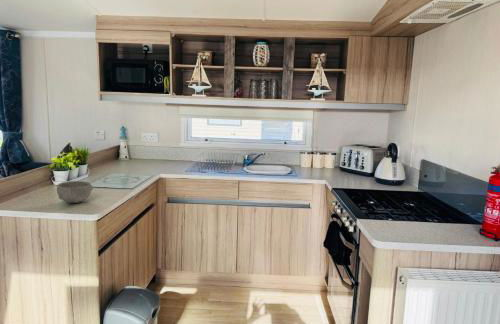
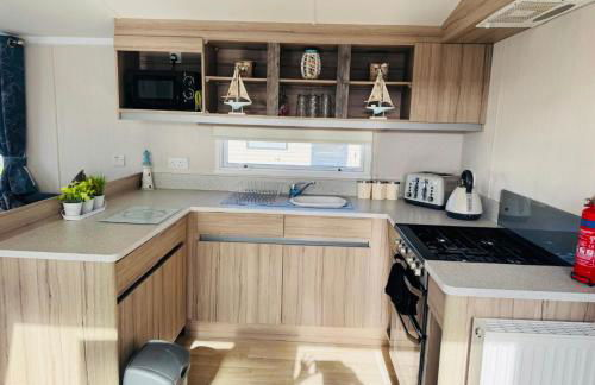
- bowl [56,180,94,204]
